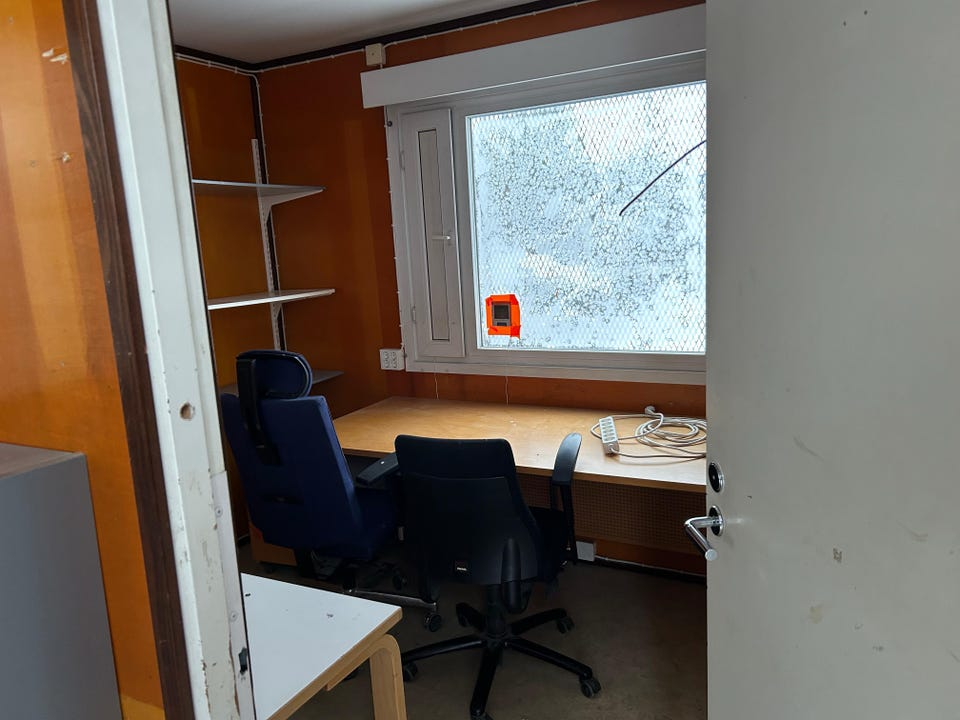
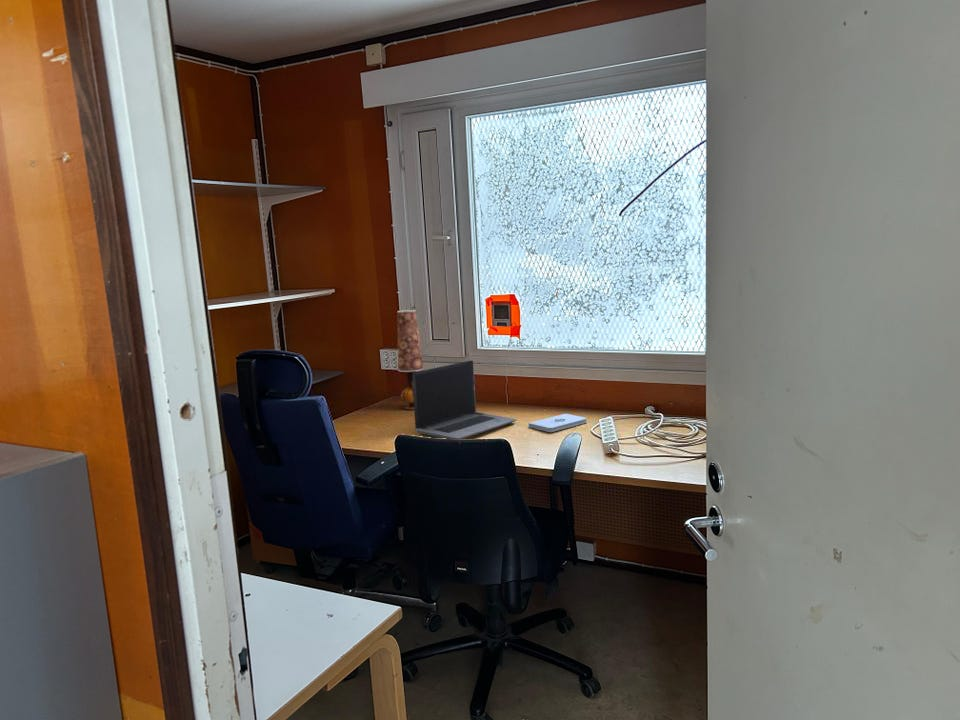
+ table lamp [397,309,425,411]
+ notepad [528,413,587,433]
+ laptop computer [412,360,517,440]
